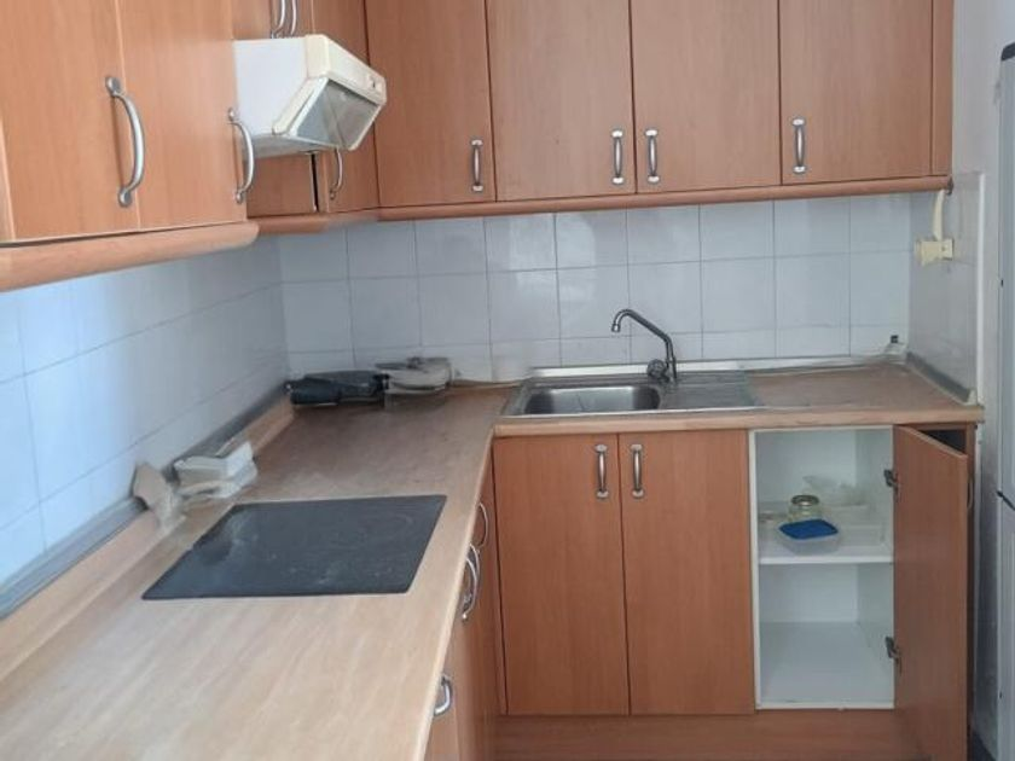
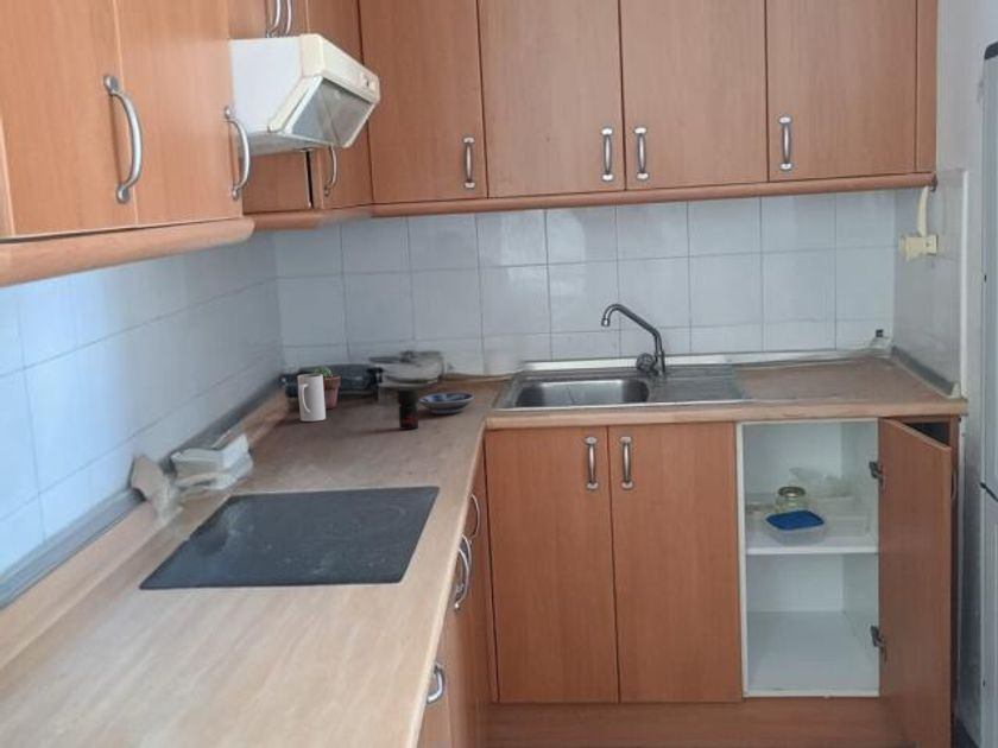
+ potted succulent [311,365,341,410]
+ jar [396,386,419,431]
+ mug [296,373,327,423]
+ bowl [418,391,475,416]
